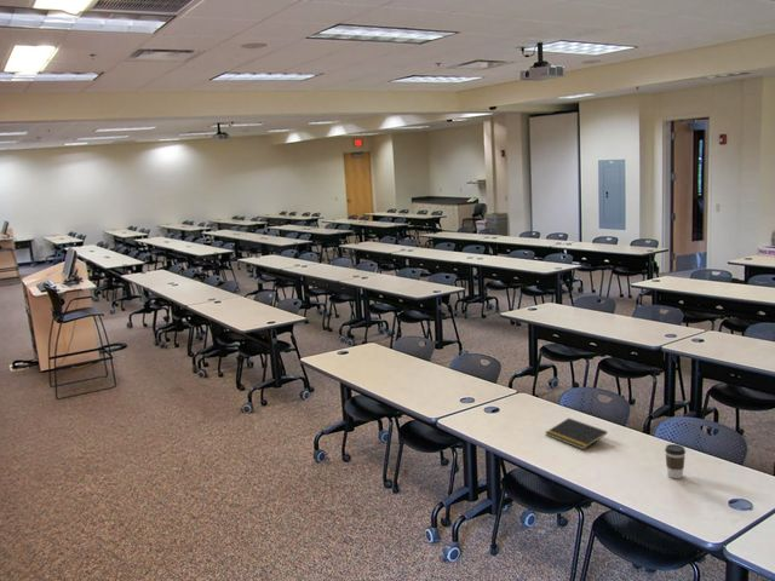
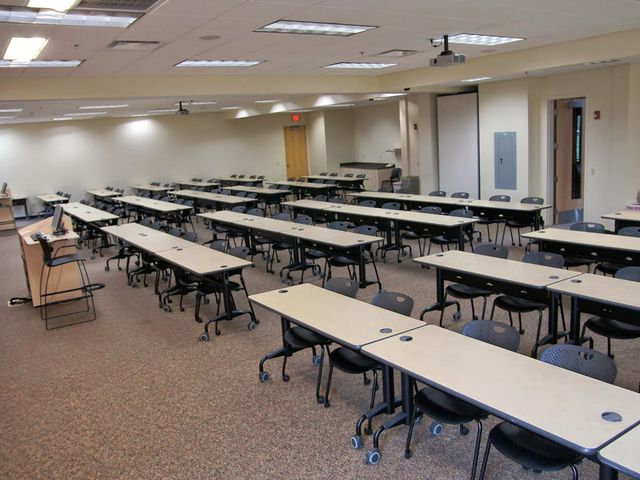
- coffee cup [664,443,687,479]
- notepad [544,416,609,450]
